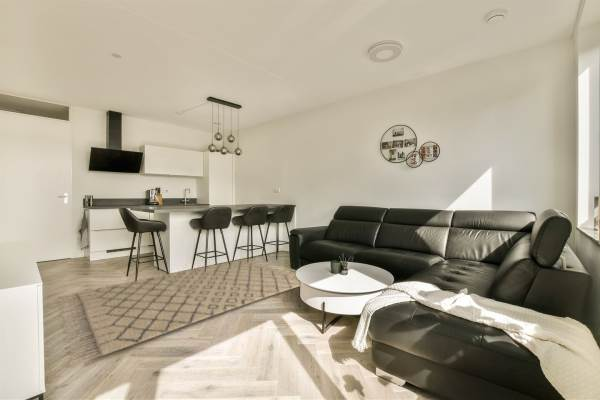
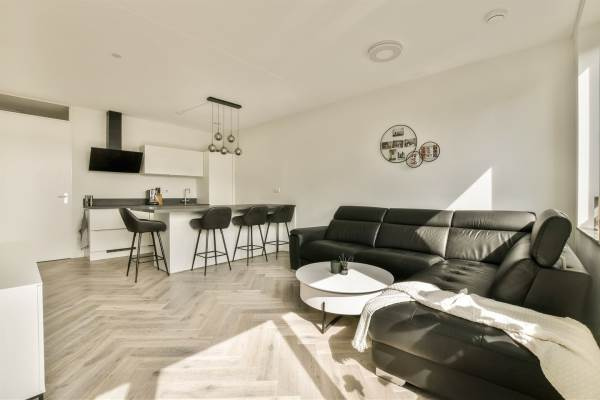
- rug [54,258,301,369]
